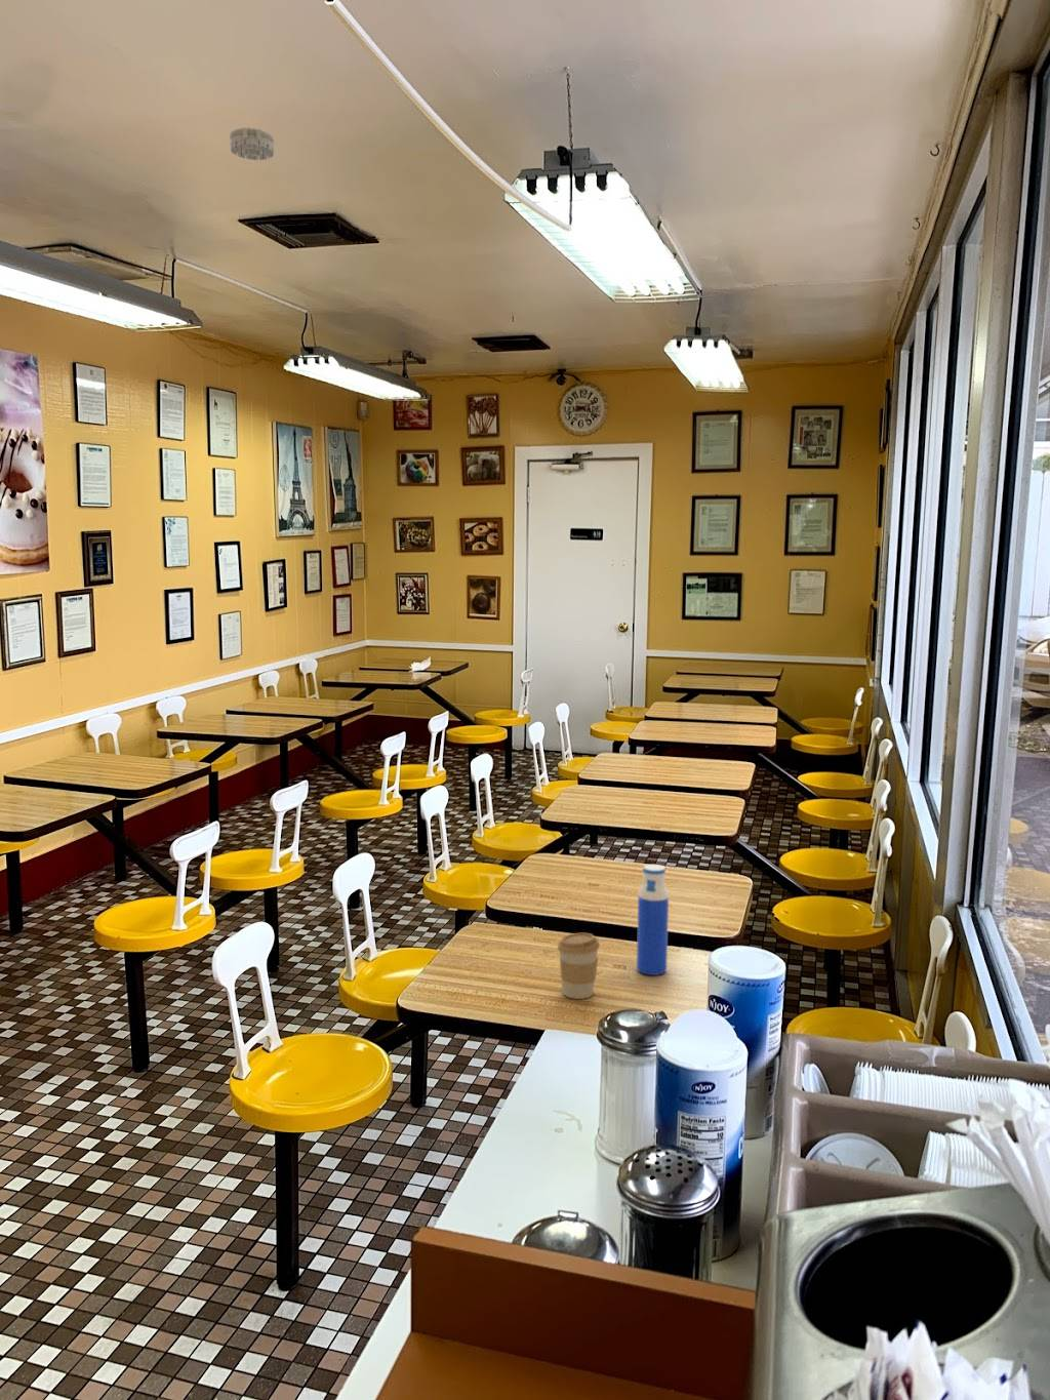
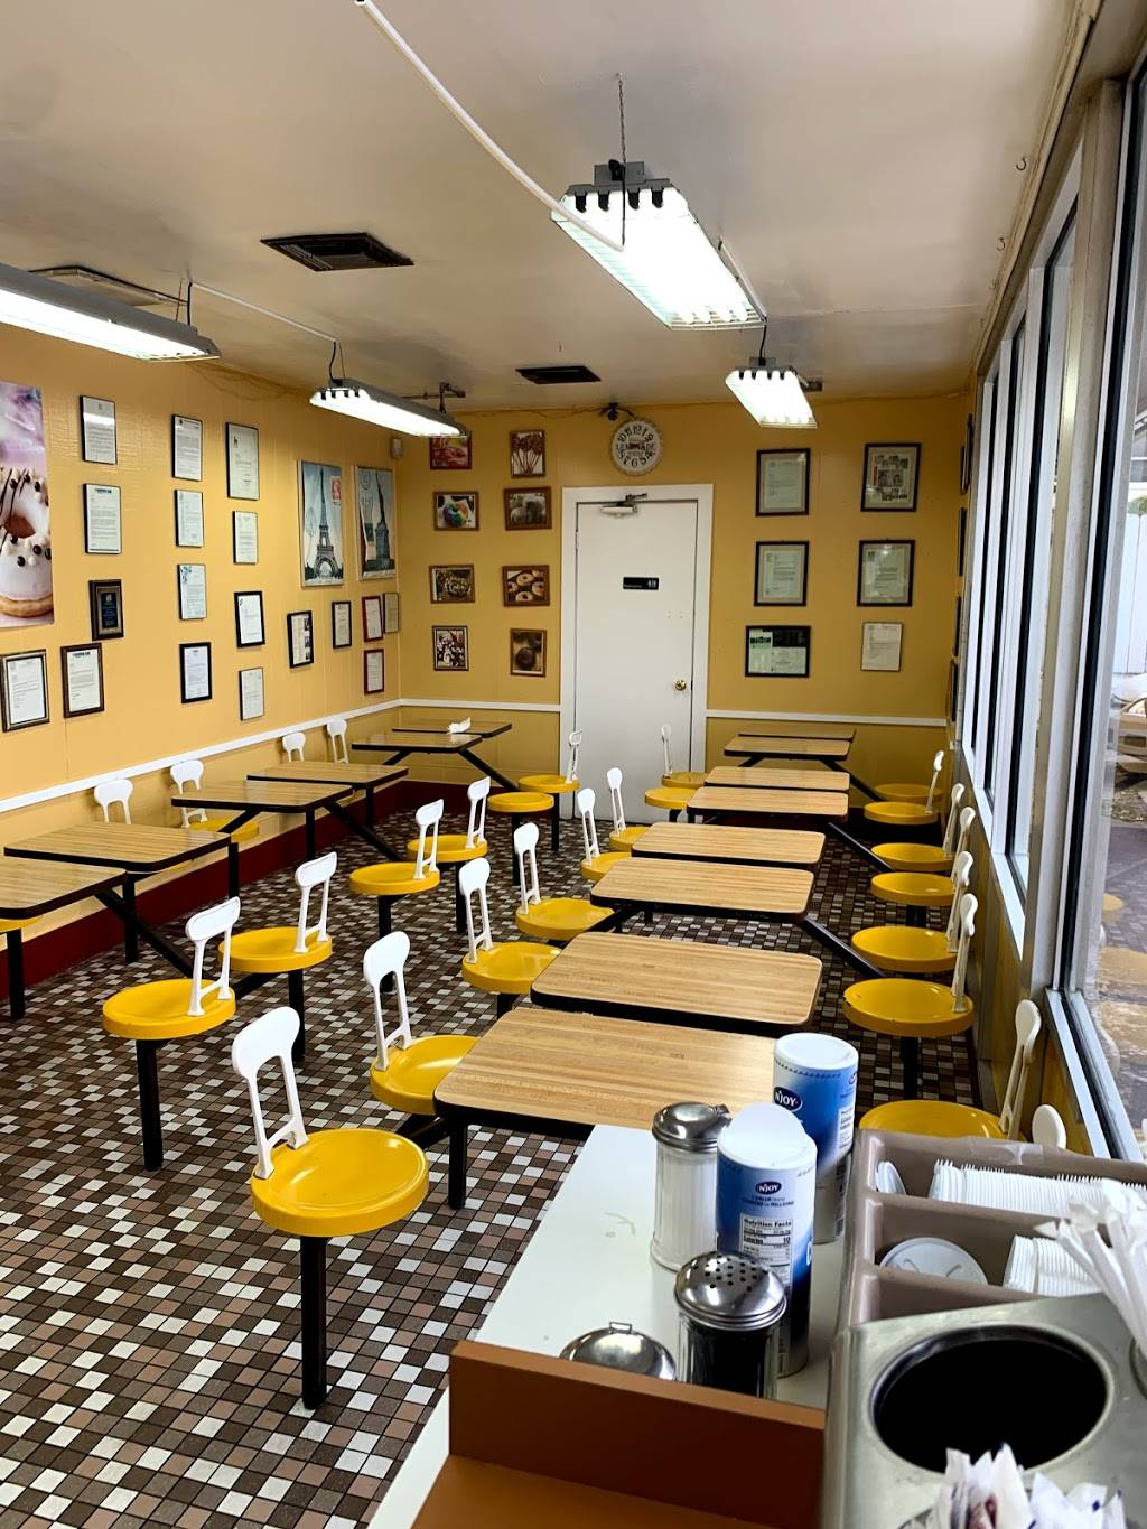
- smoke detector [228,127,275,161]
- water bottle [635,864,669,976]
- coffee cup [557,932,601,1000]
